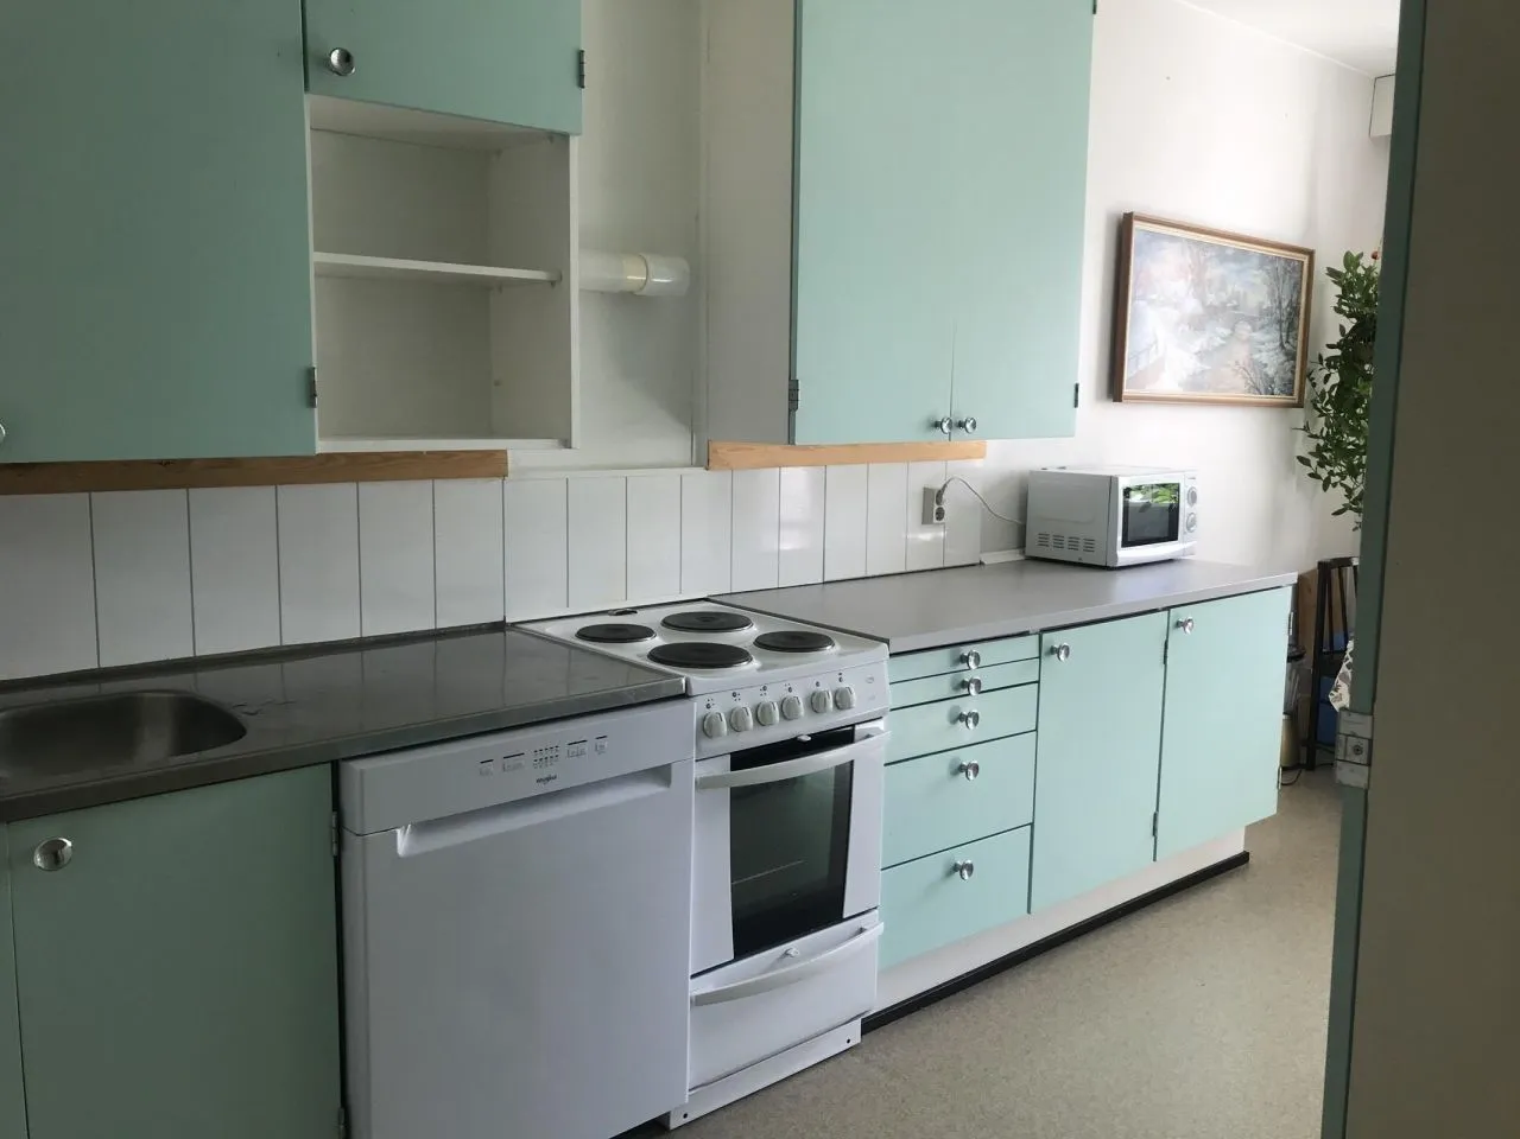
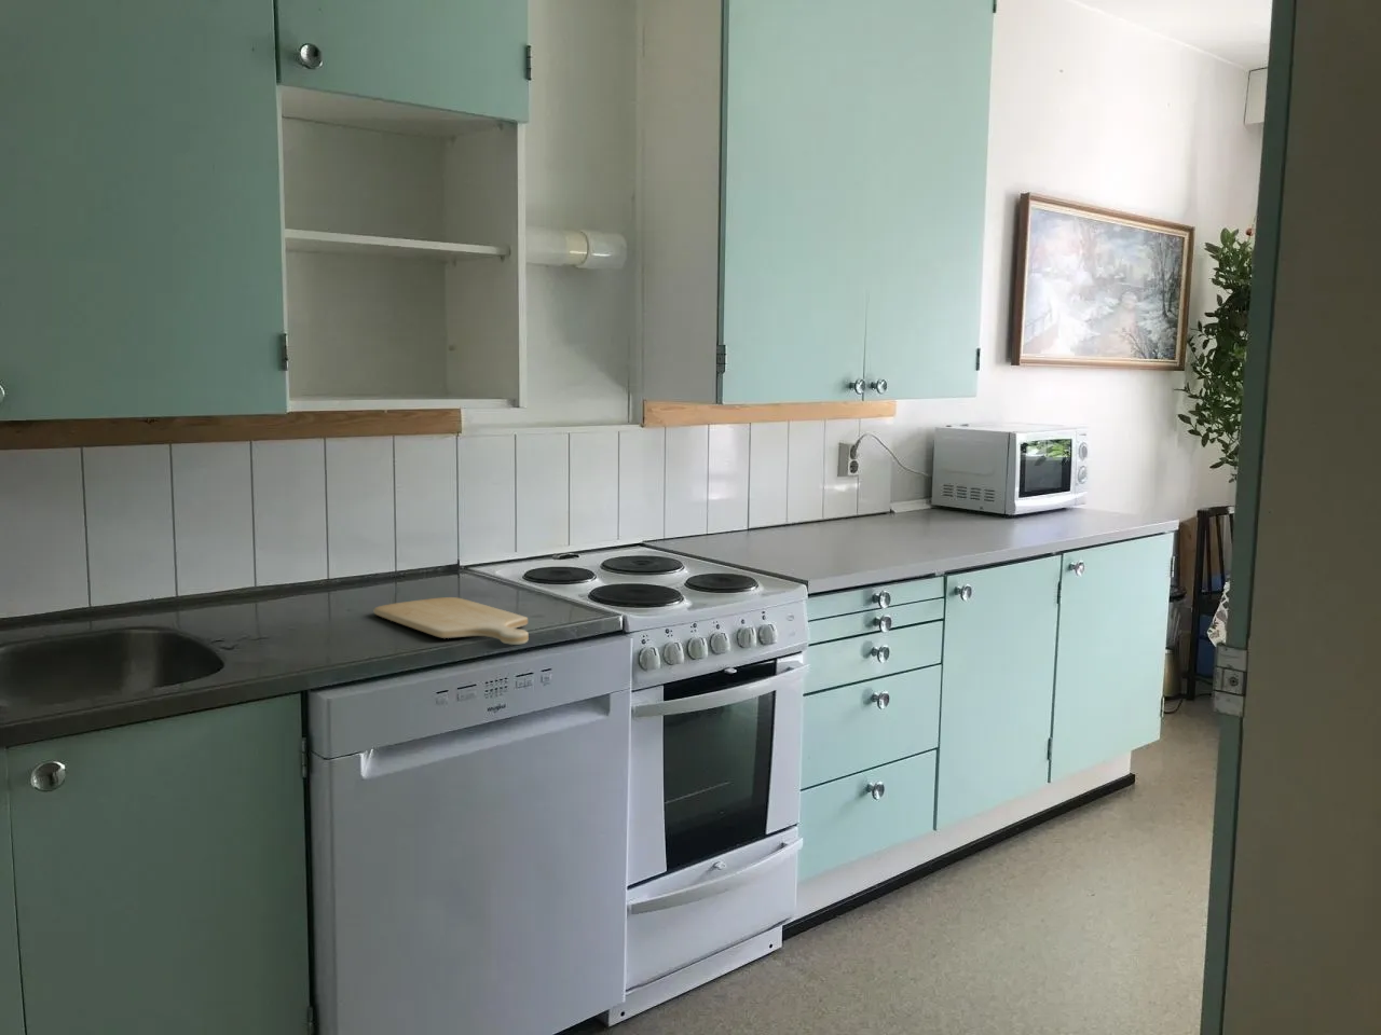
+ chopping board [372,596,530,646]
